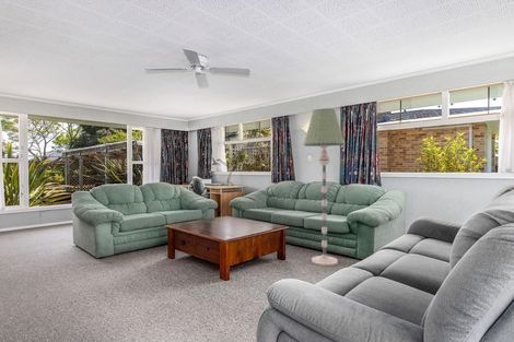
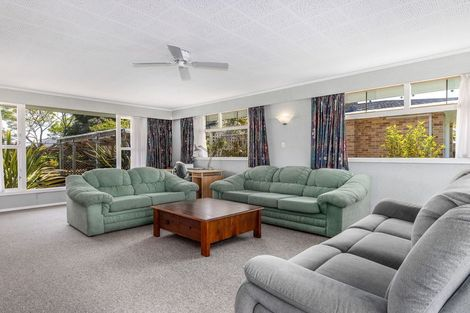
- floor lamp [303,108,346,267]
